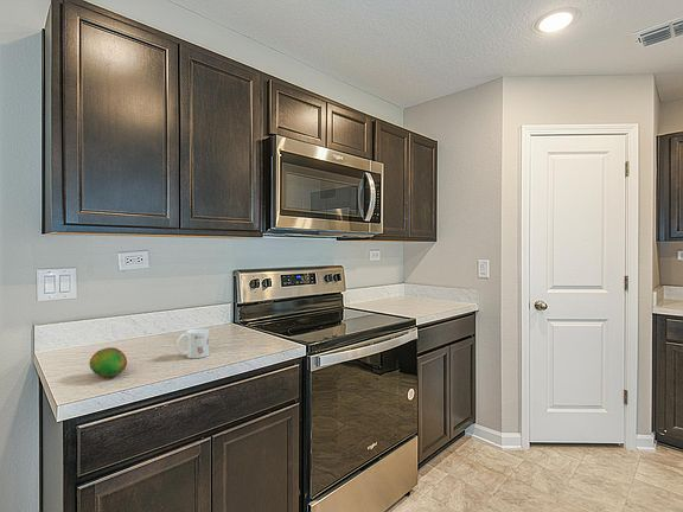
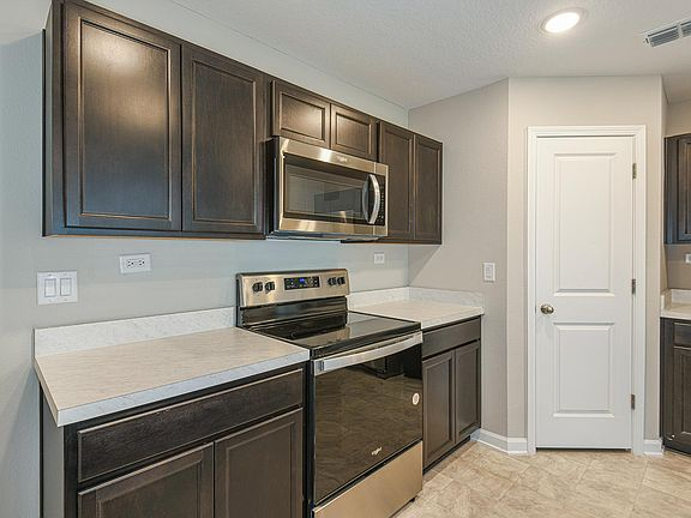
- fruit [88,346,128,378]
- mug [175,328,210,359]
